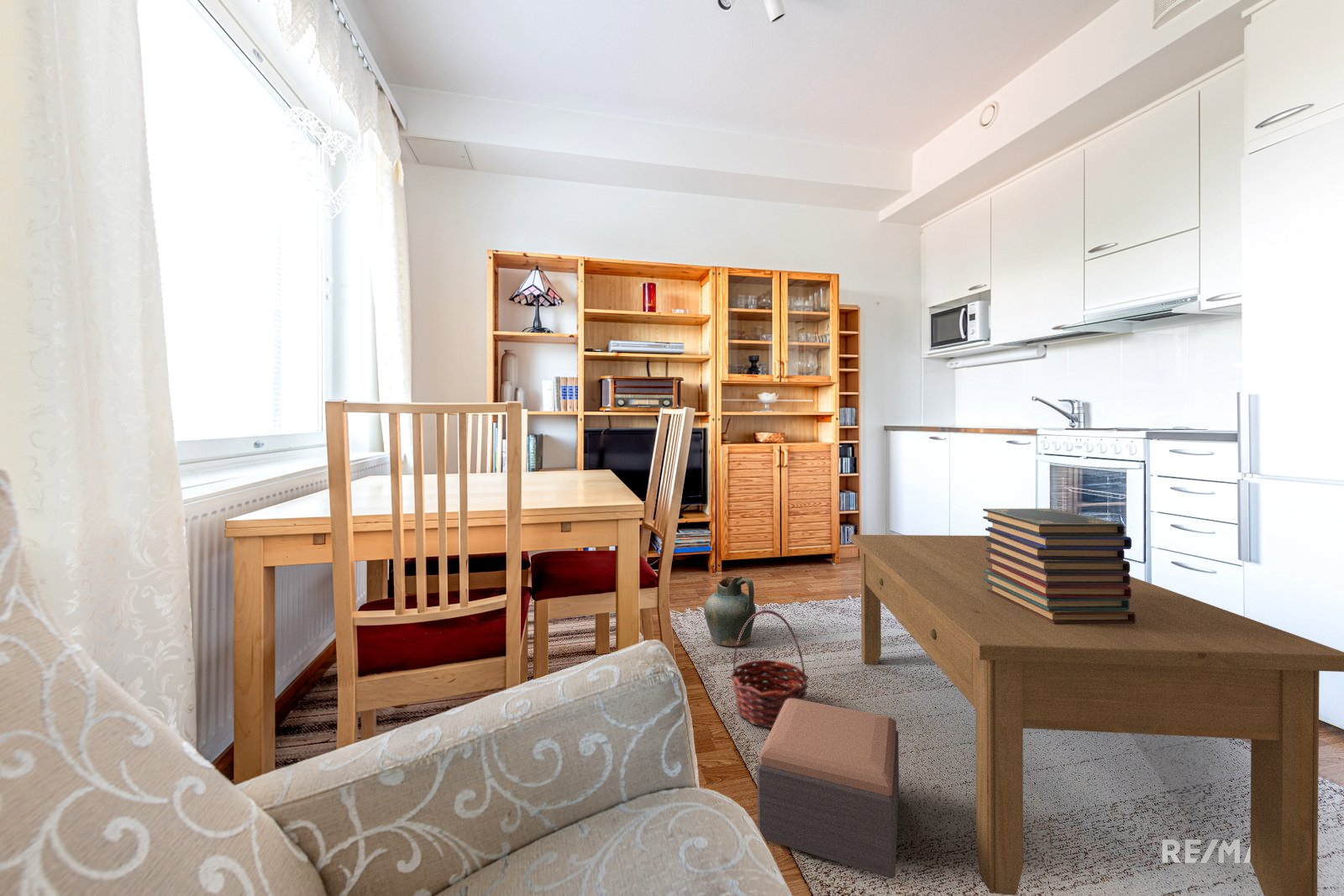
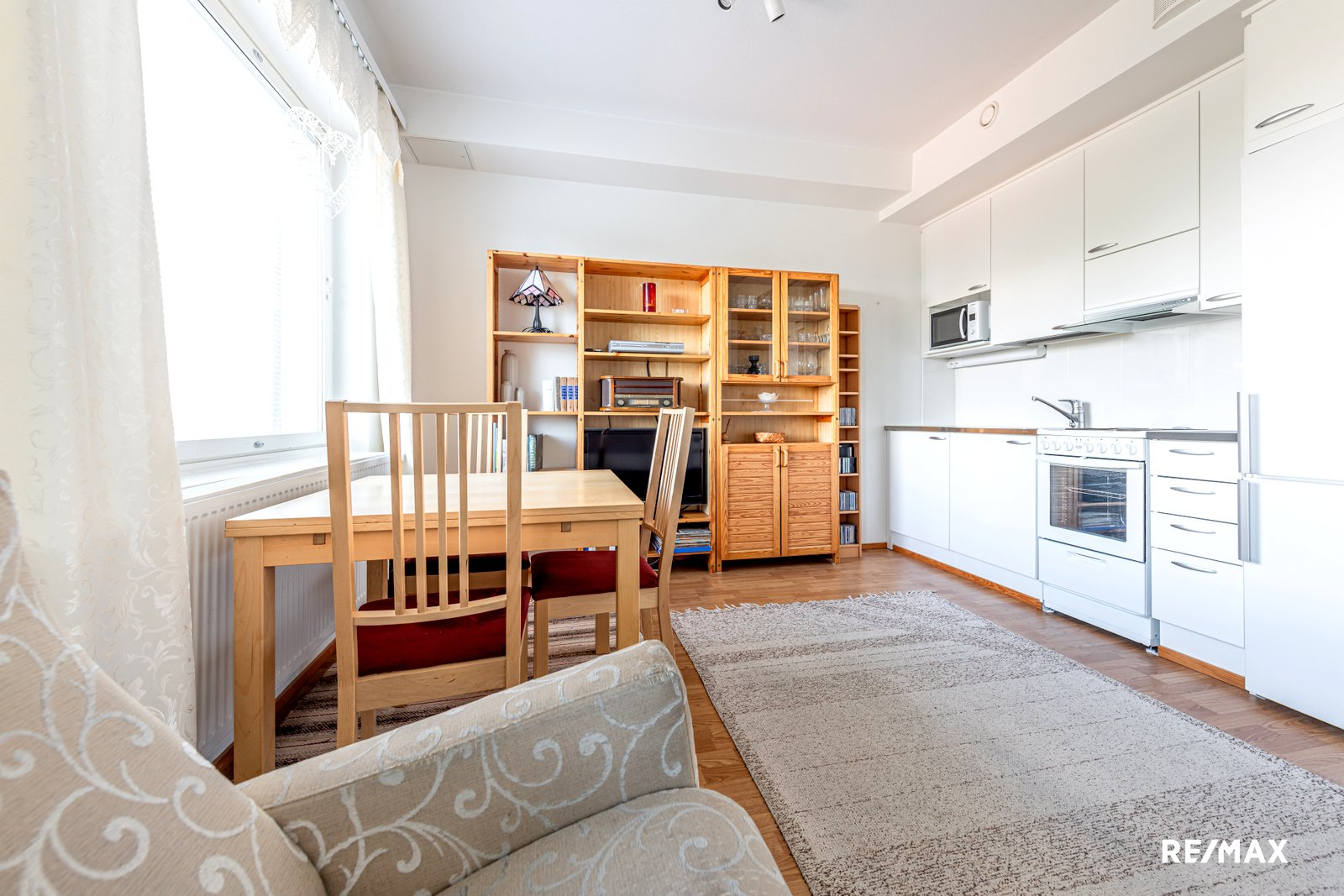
- basket [729,609,810,729]
- coffee table [850,534,1344,896]
- ceramic jug [703,575,757,647]
- footstool [756,699,900,879]
- book stack [982,508,1136,625]
